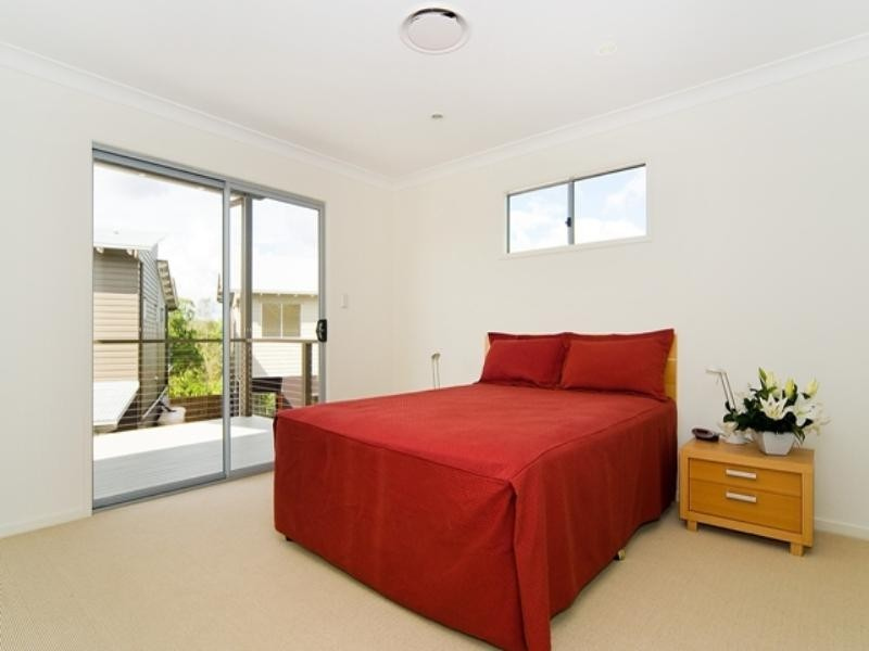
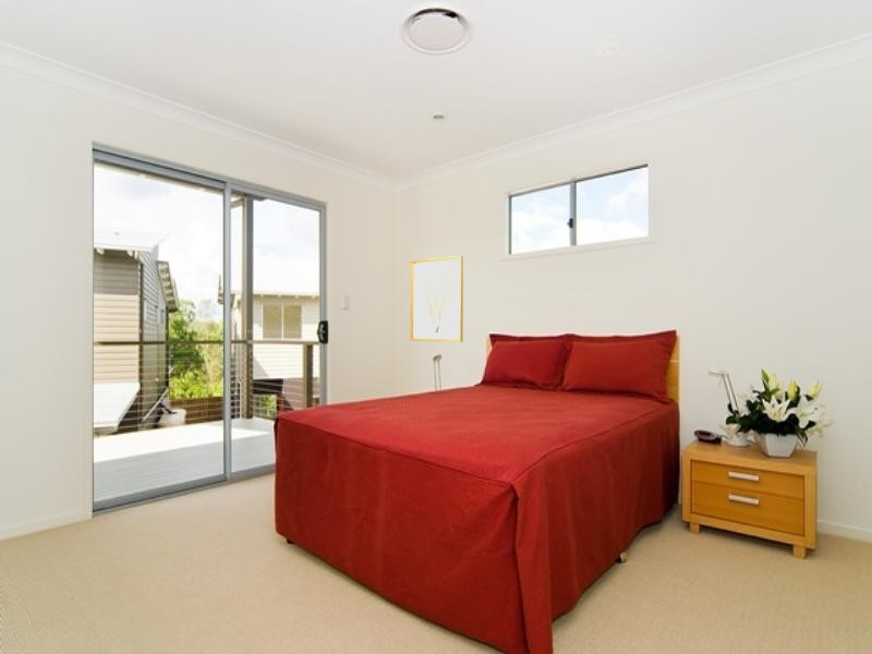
+ wall art [410,255,464,343]
